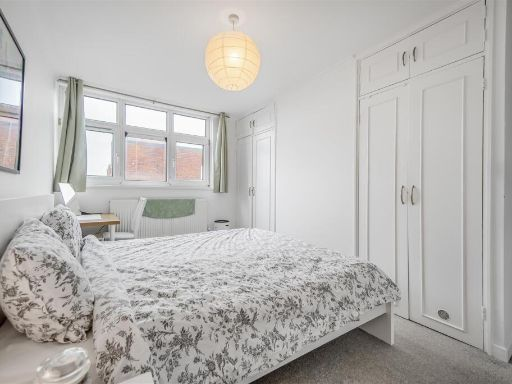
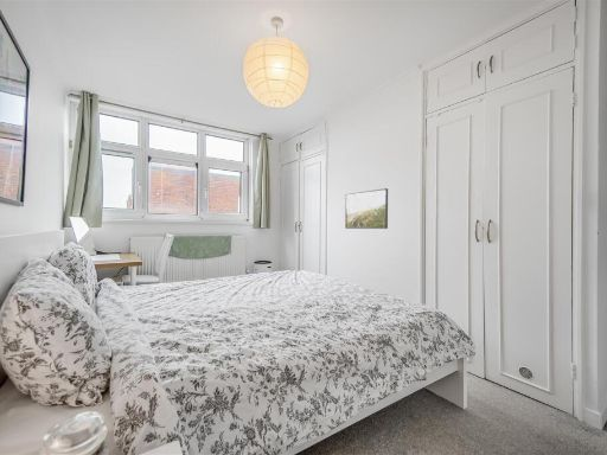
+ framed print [344,187,389,230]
